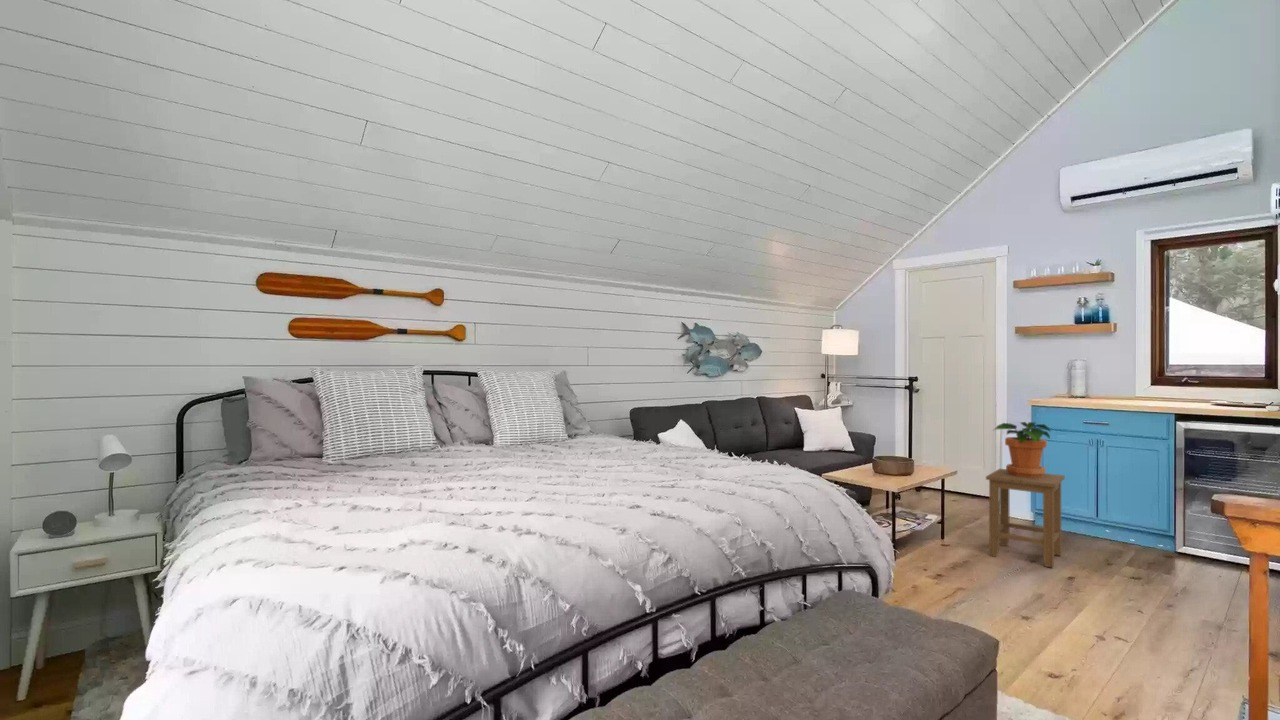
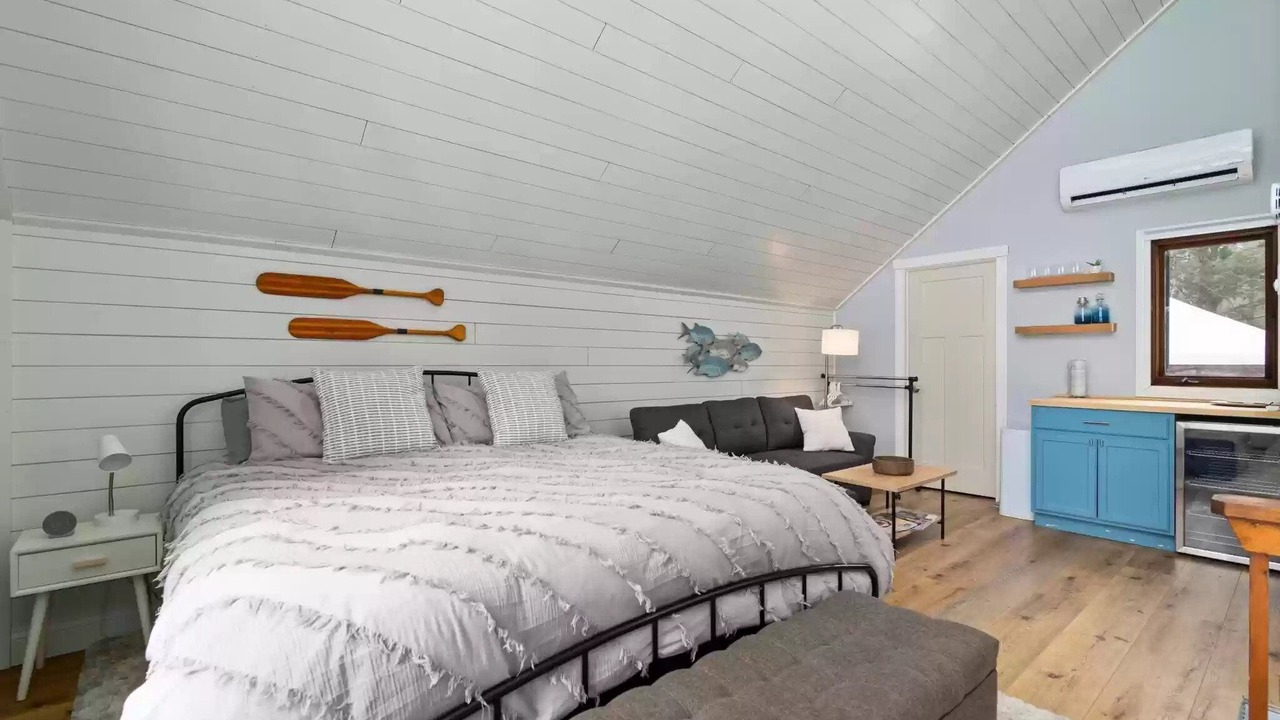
- stool [985,468,1066,569]
- potted plant [993,421,1052,478]
